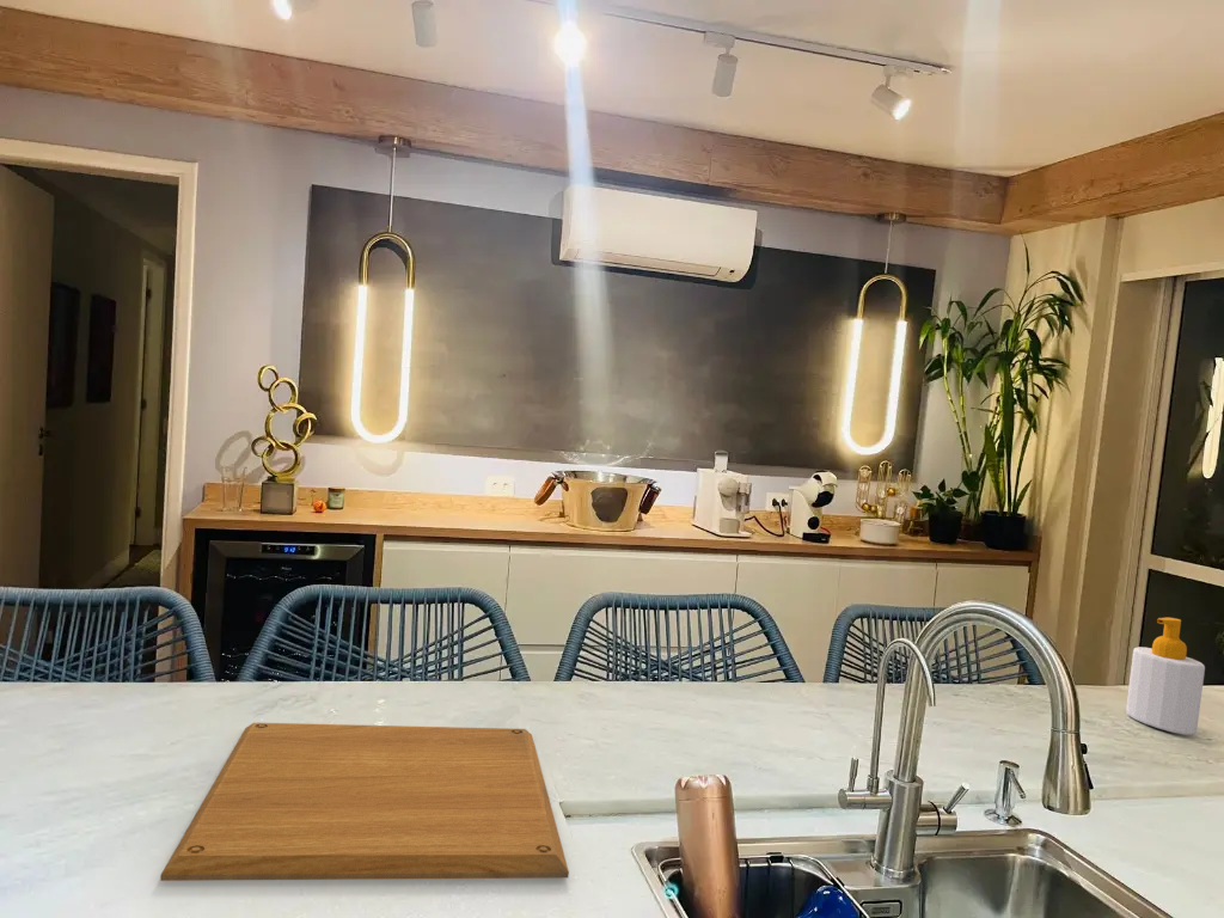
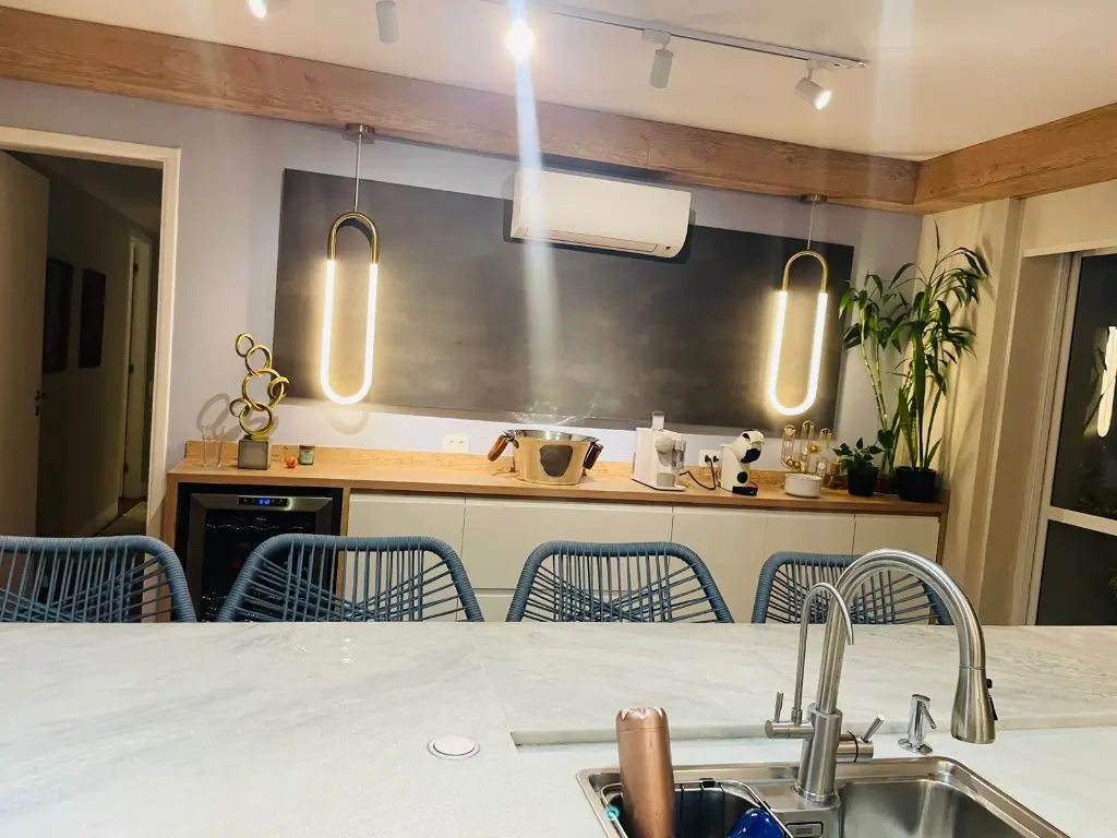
- chopping board [159,722,570,882]
- soap bottle [1125,617,1206,736]
